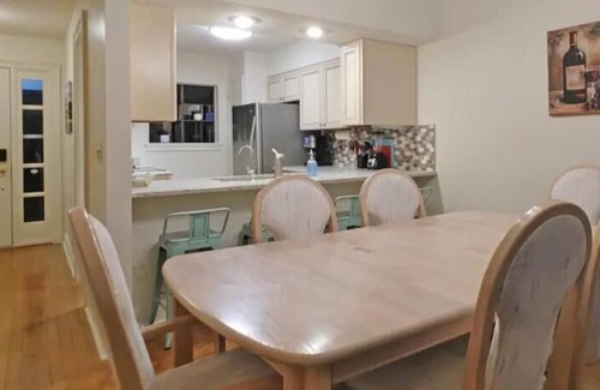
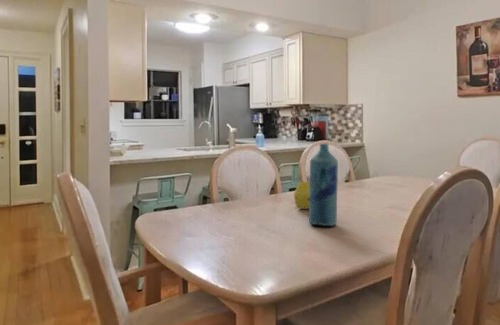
+ bottle [308,143,339,227]
+ fruit [293,180,310,210]
